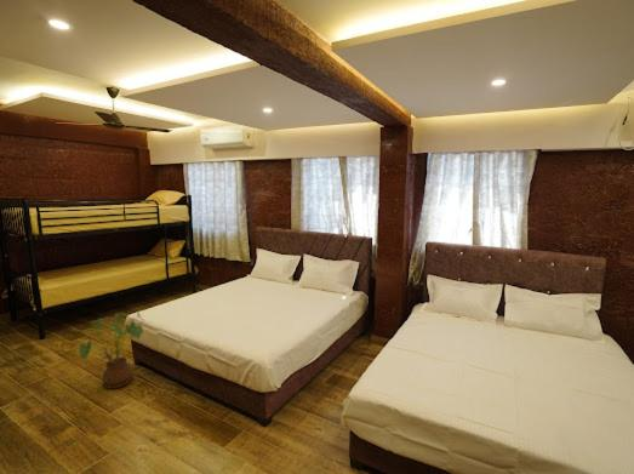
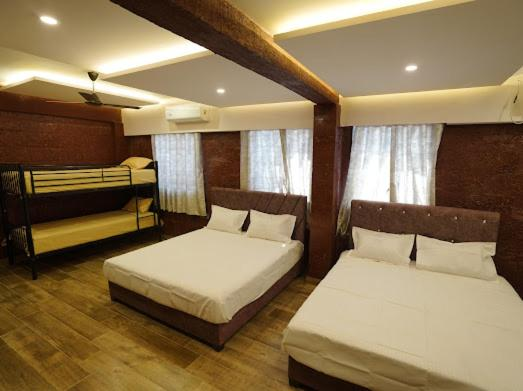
- house plant [78,312,144,390]
